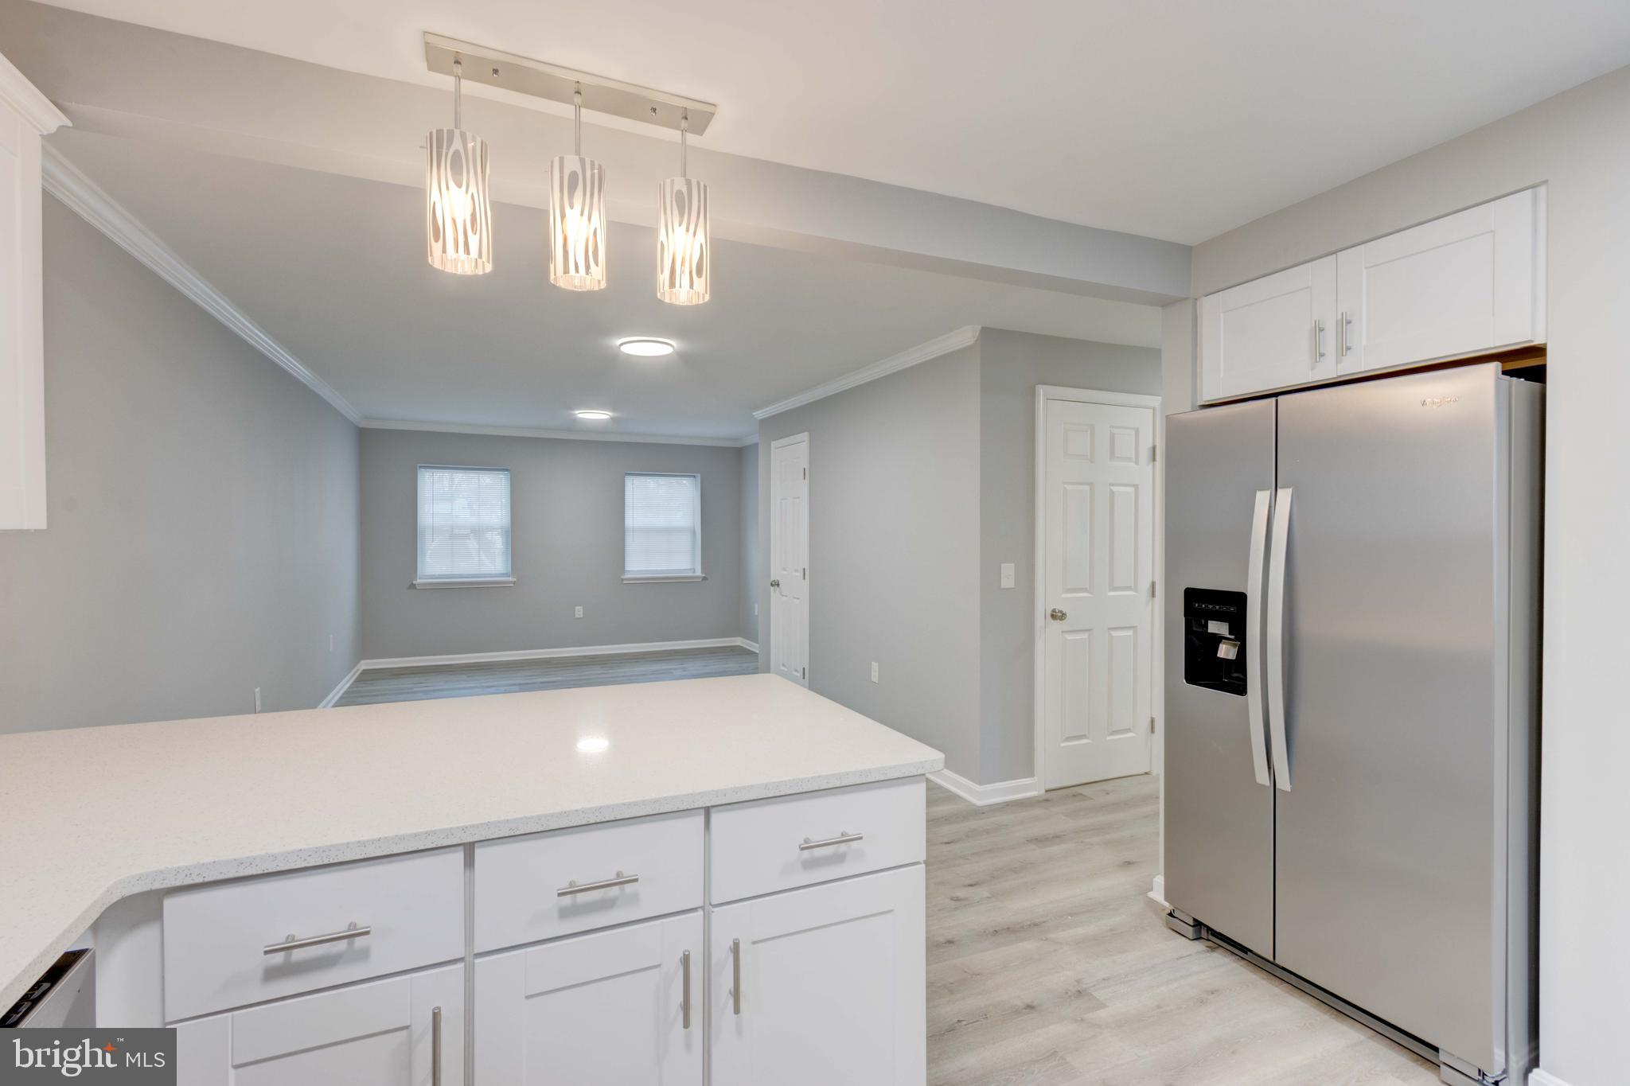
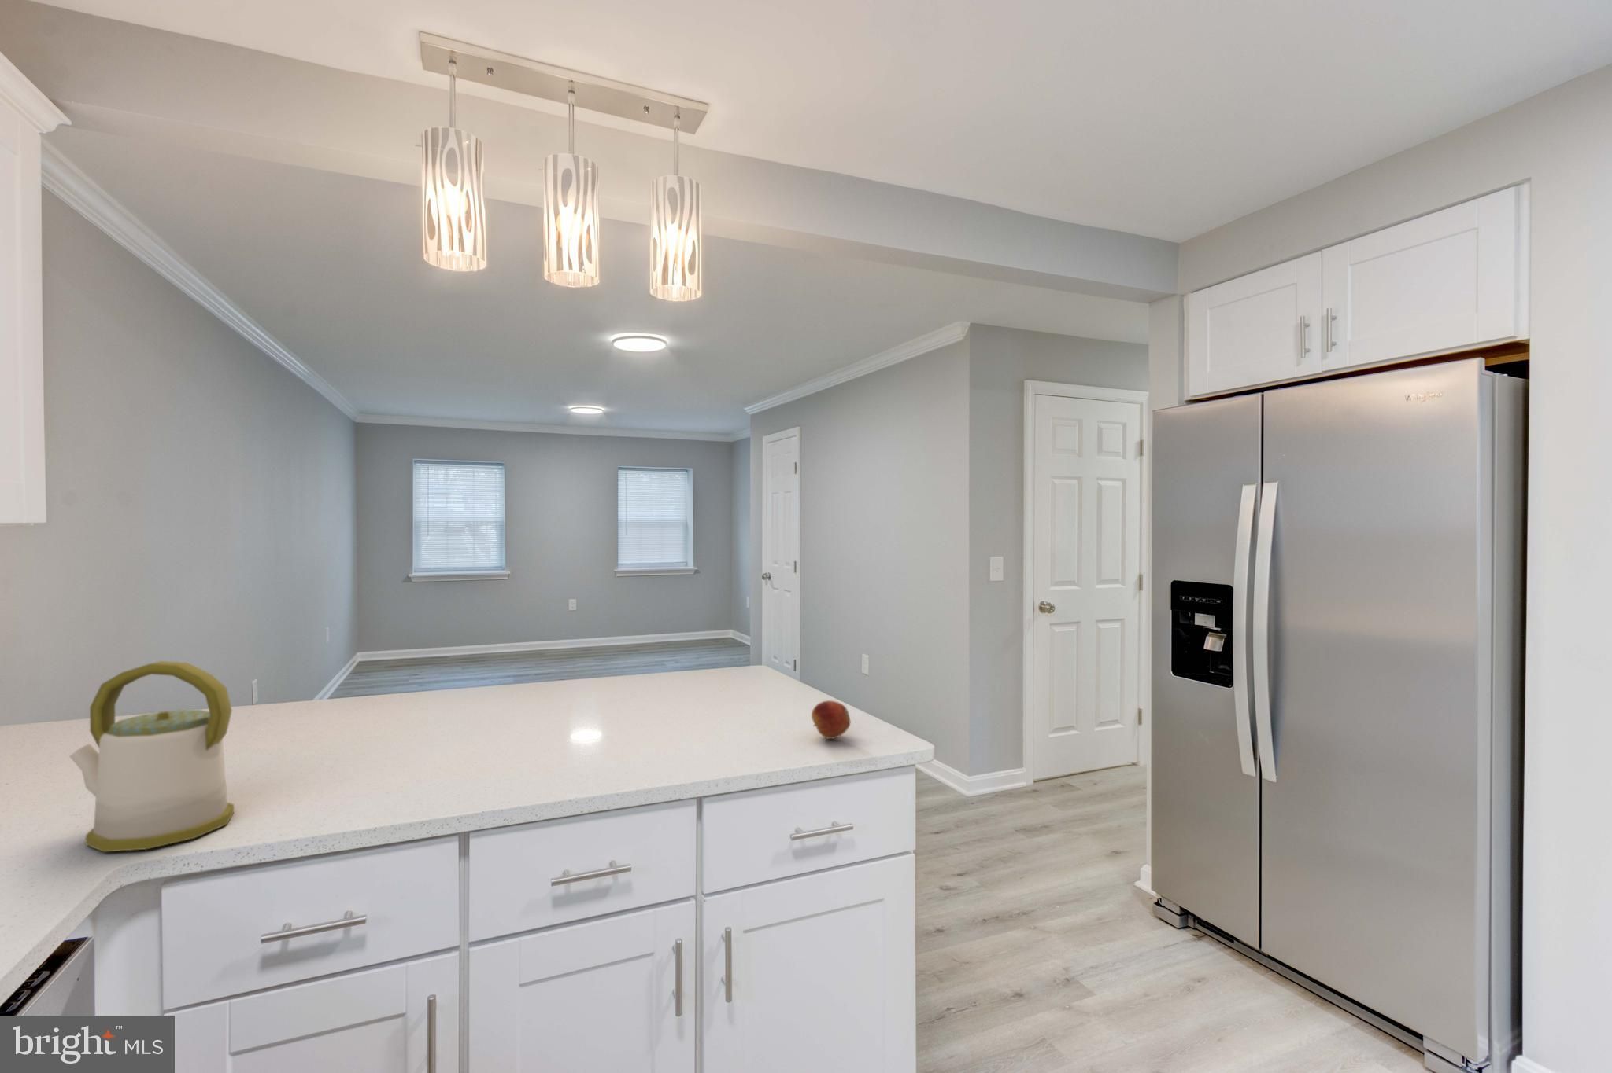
+ kettle [68,660,235,853]
+ fruit [810,699,851,740]
